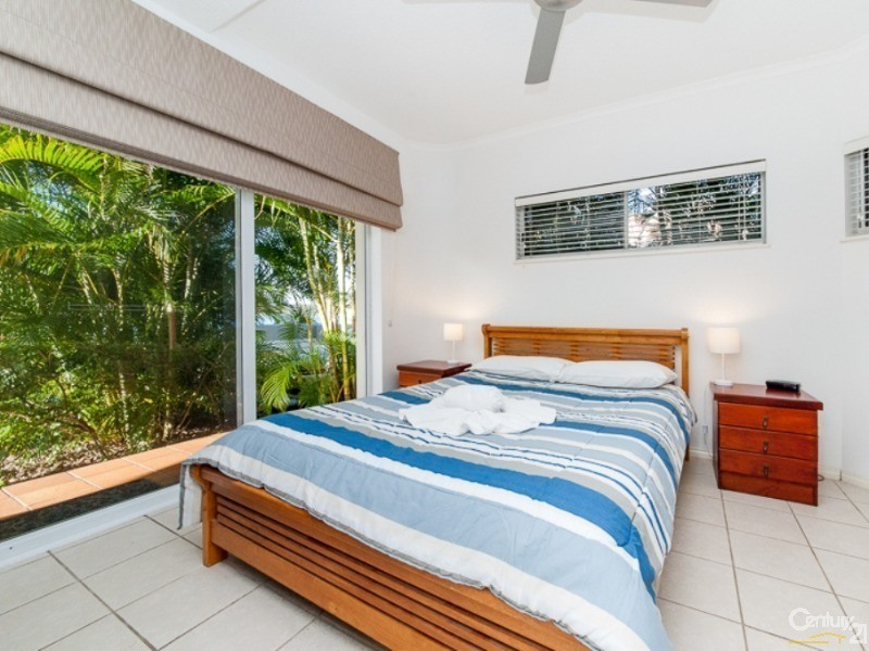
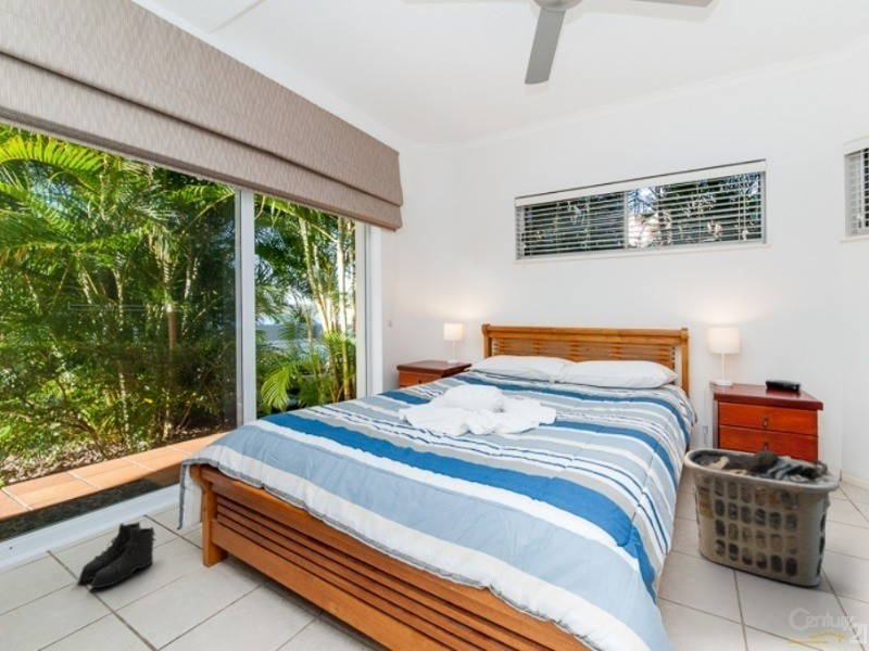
+ clothes hamper [682,448,841,587]
+ boots [78,521,158,589]
